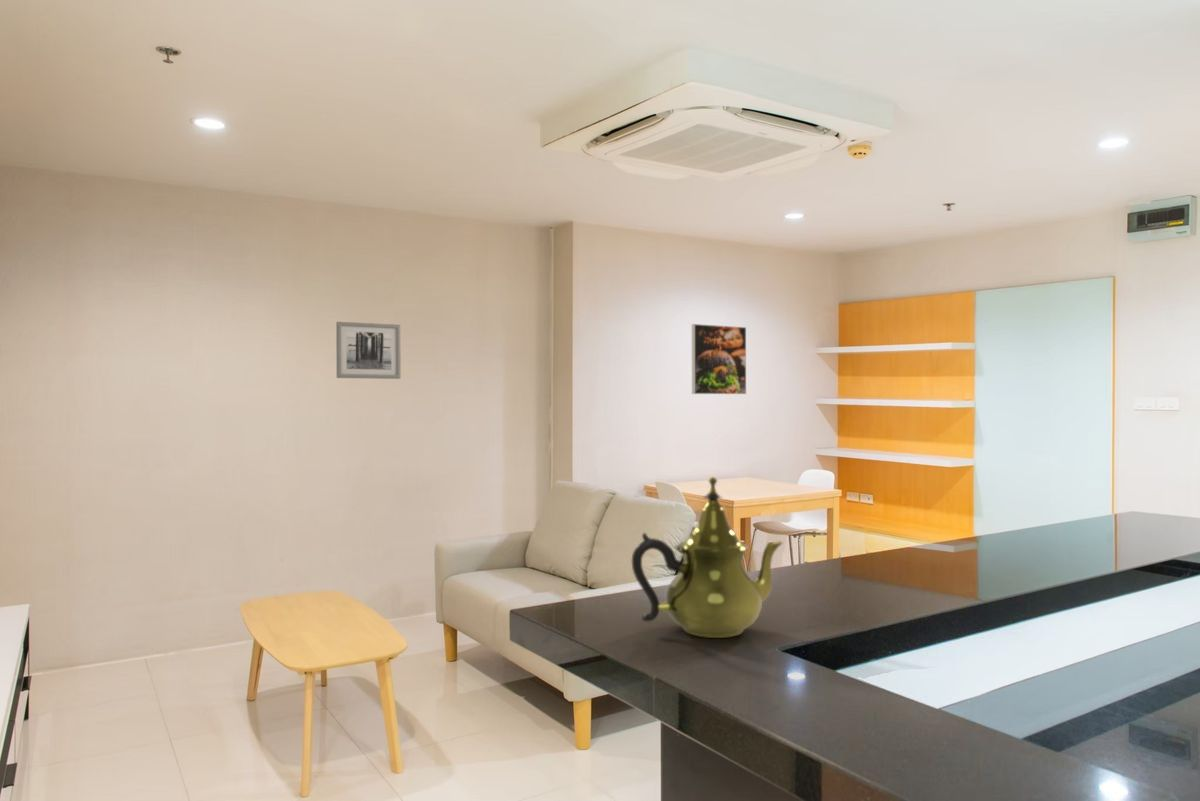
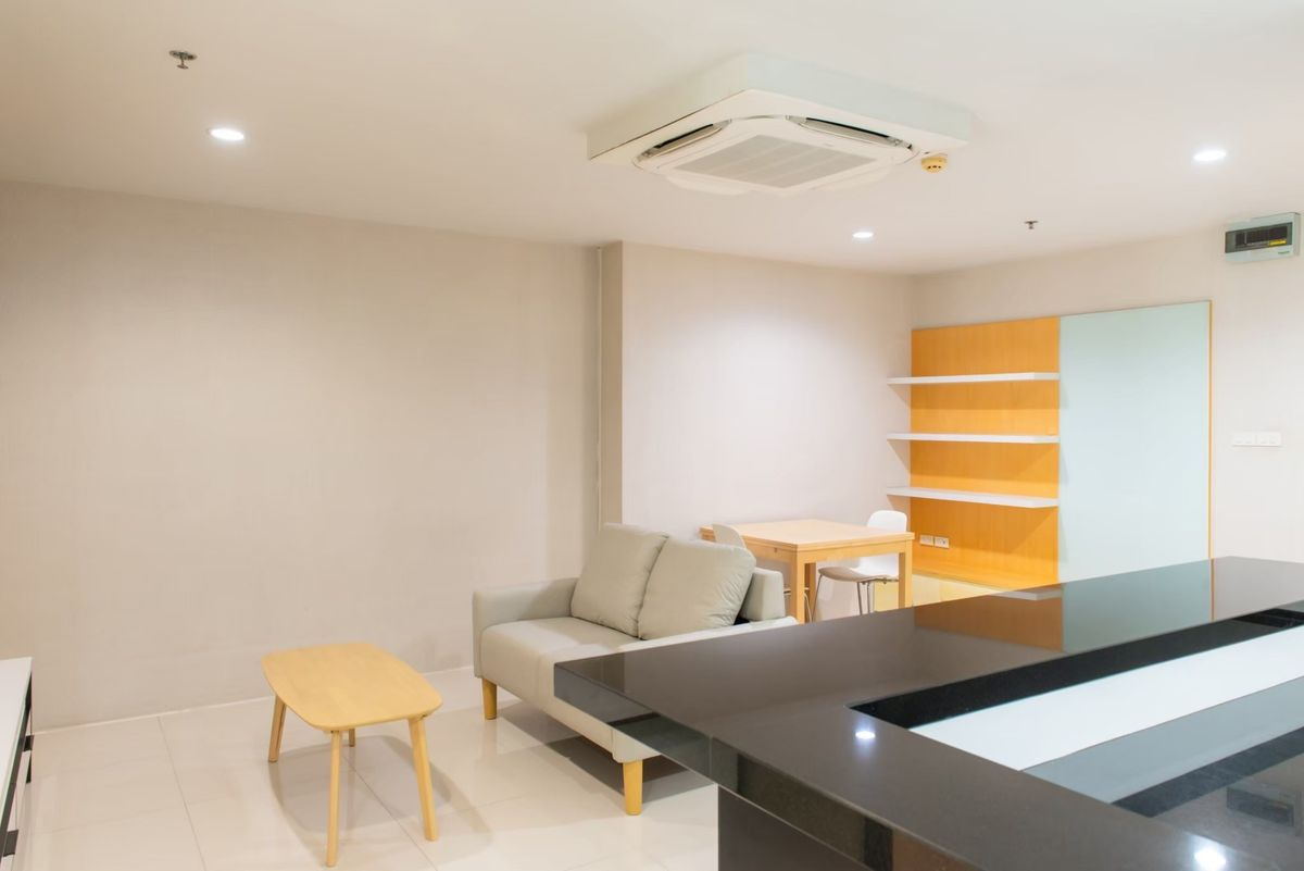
- wall art [335,321,402,380]
- teapot [631,476,785,639]
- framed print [691,323,747,395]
